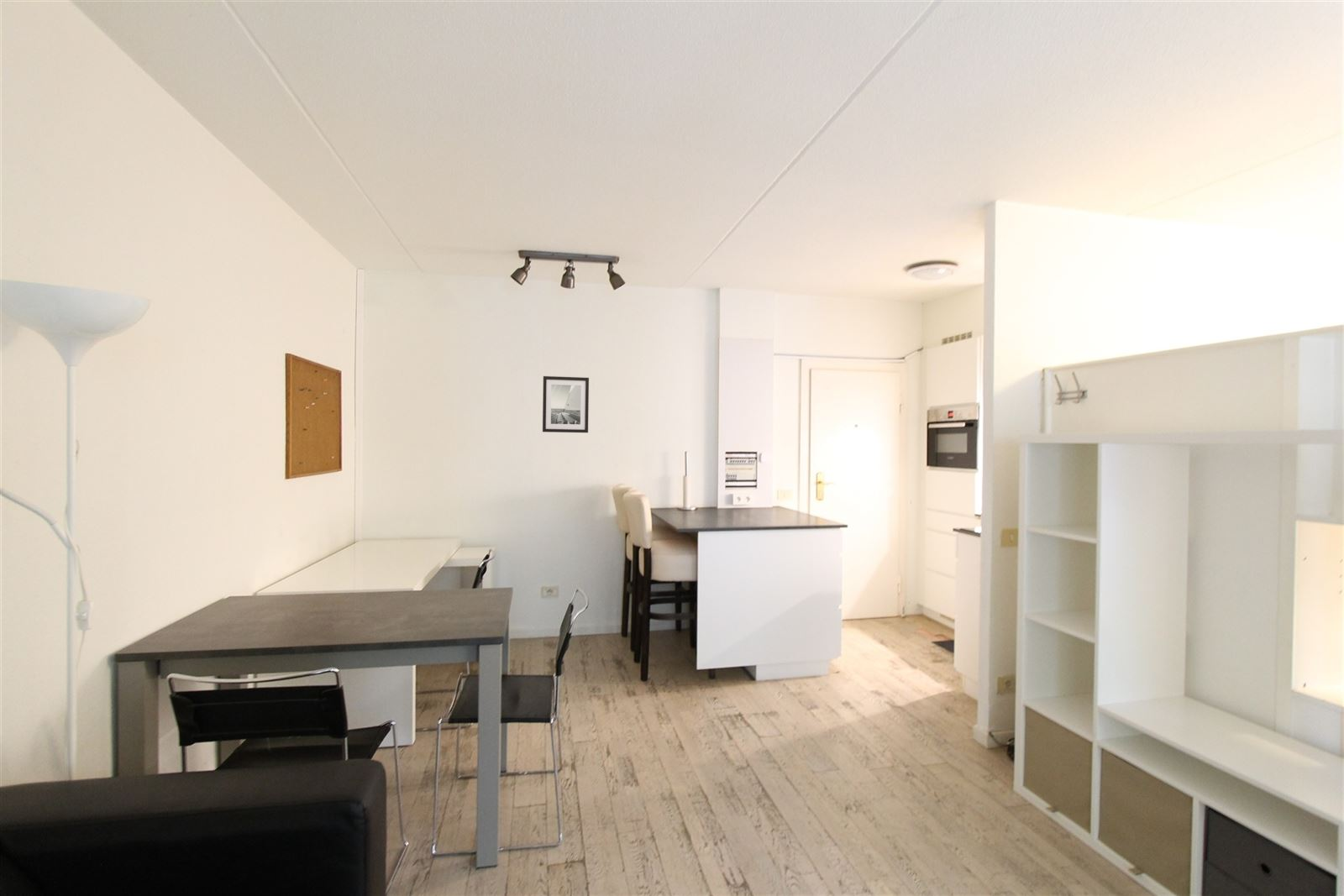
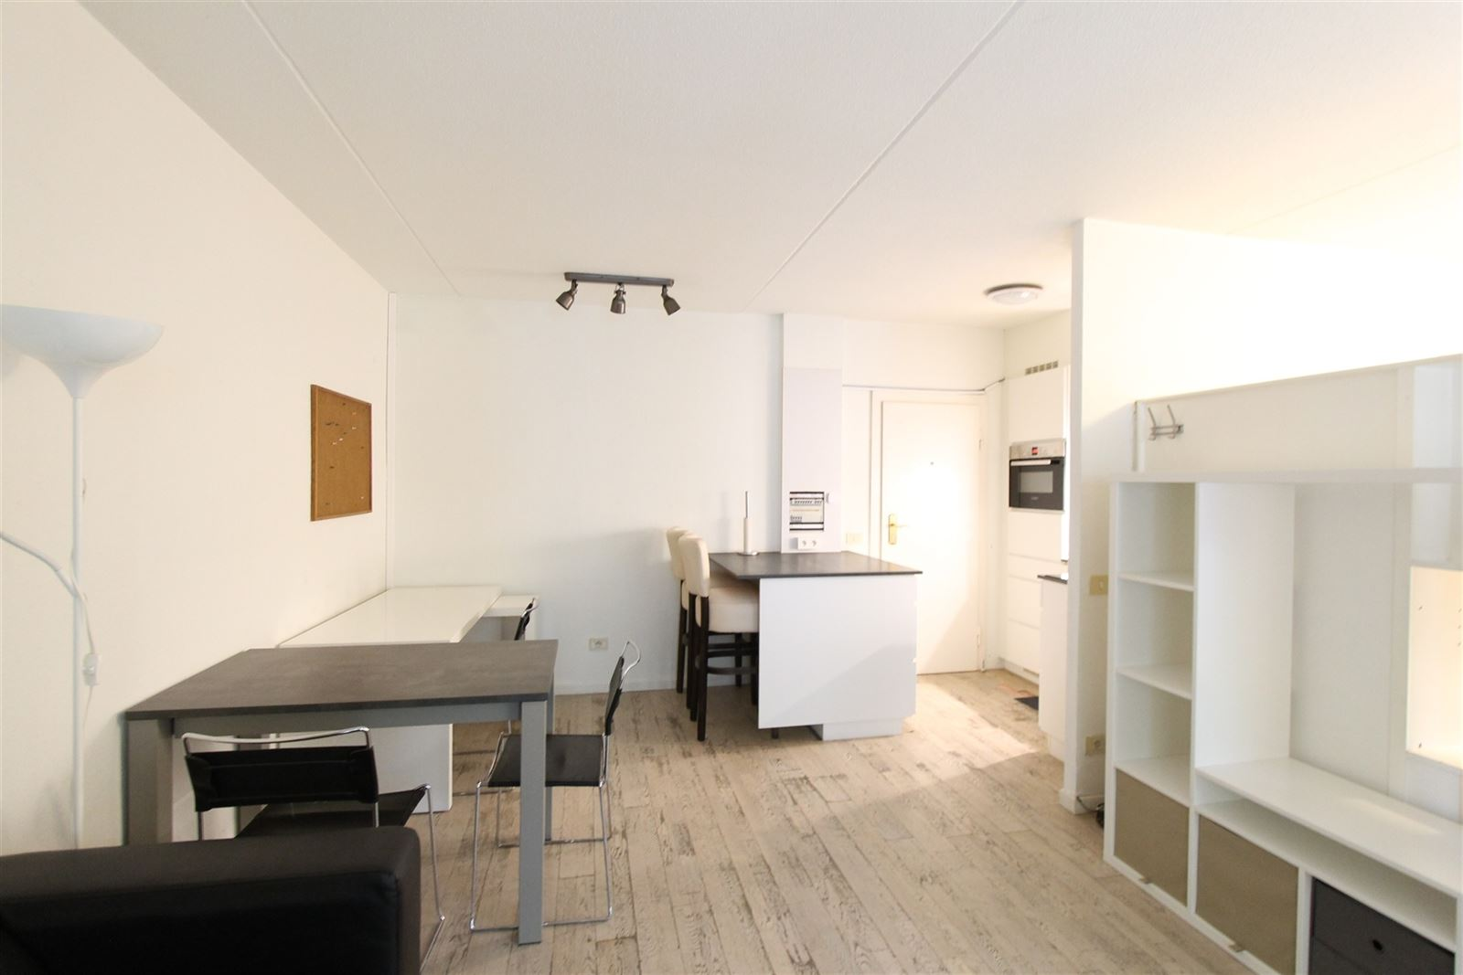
- wall art [542,375,590,433]
